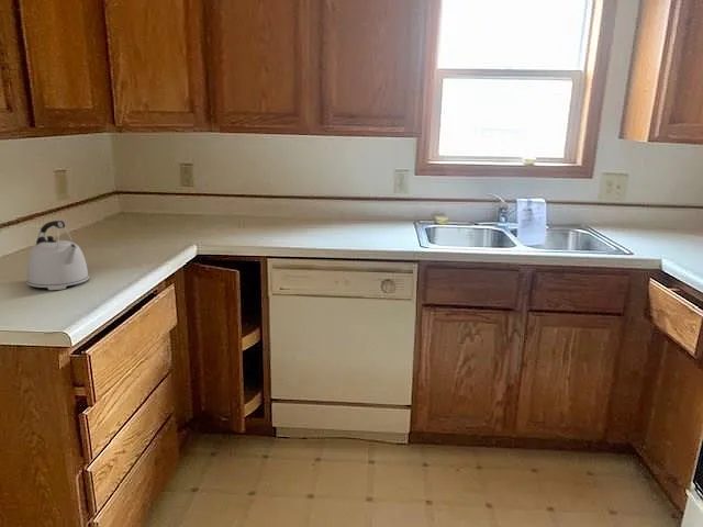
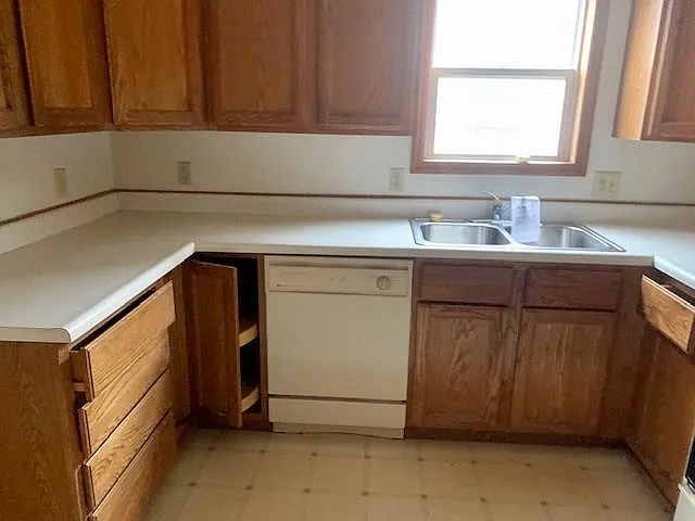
- kettle [26,220,90,291]
